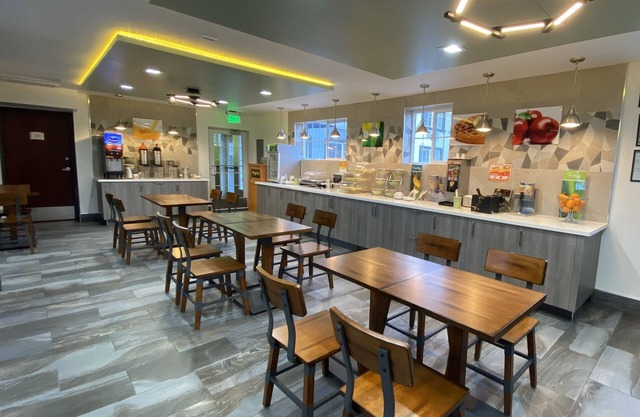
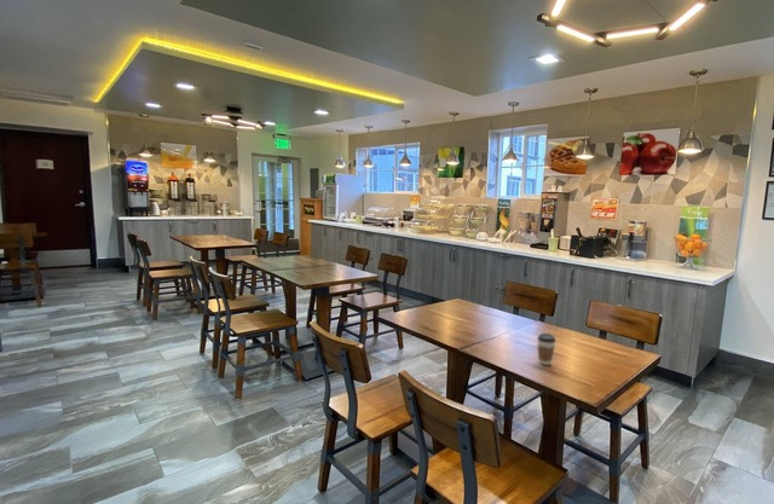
+ coffee cup [536,332,558,366]
